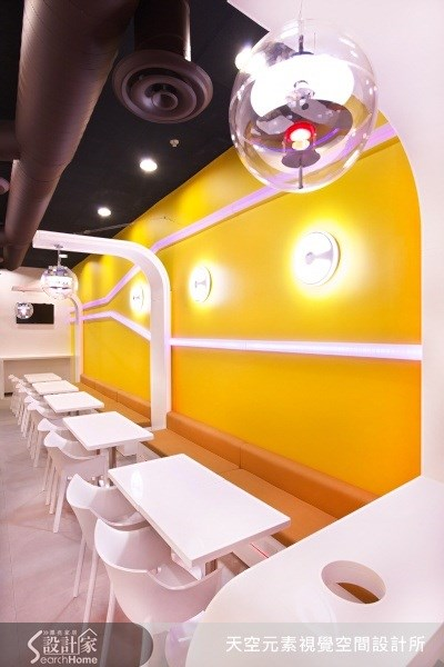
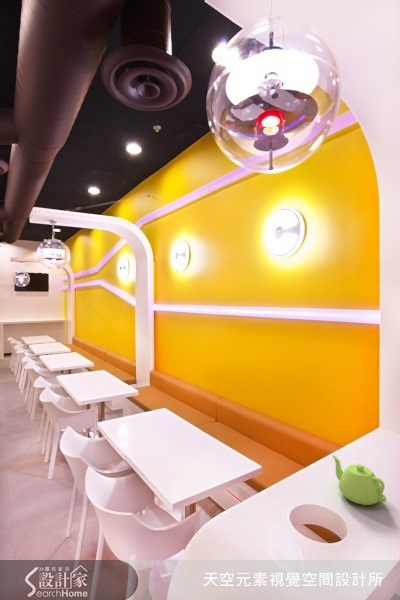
+ teapot [331,454,387,506]
